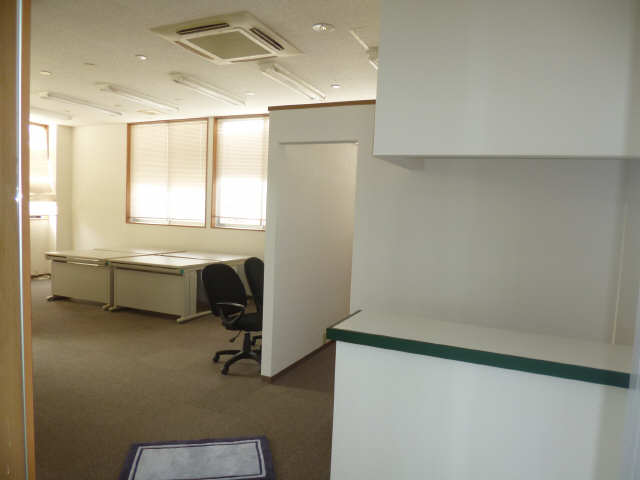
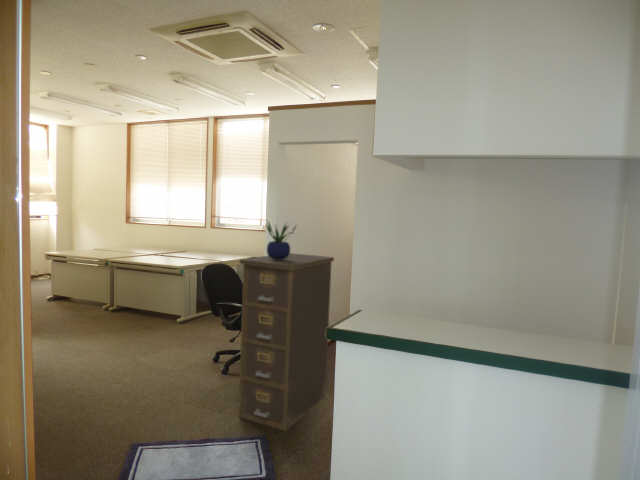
+ potted plant [264,219,297,260]
+ filing cabinet [238,252,335,432]
